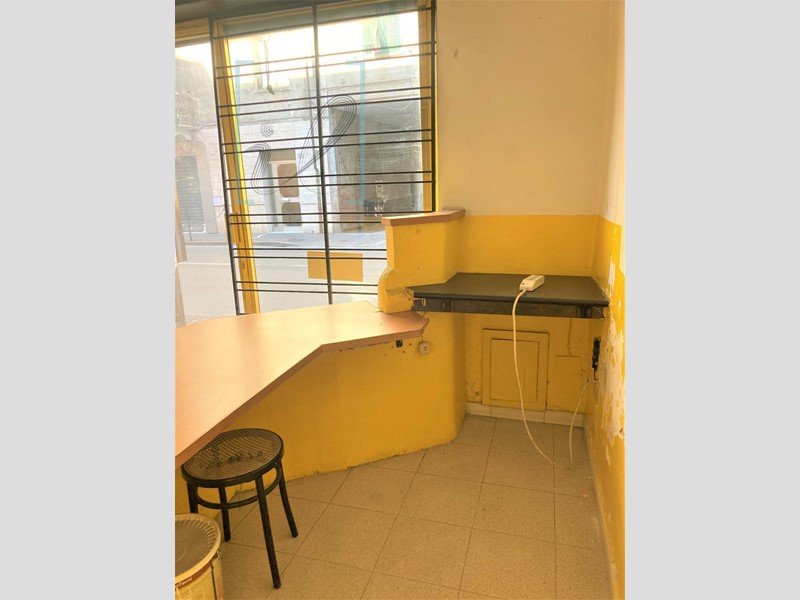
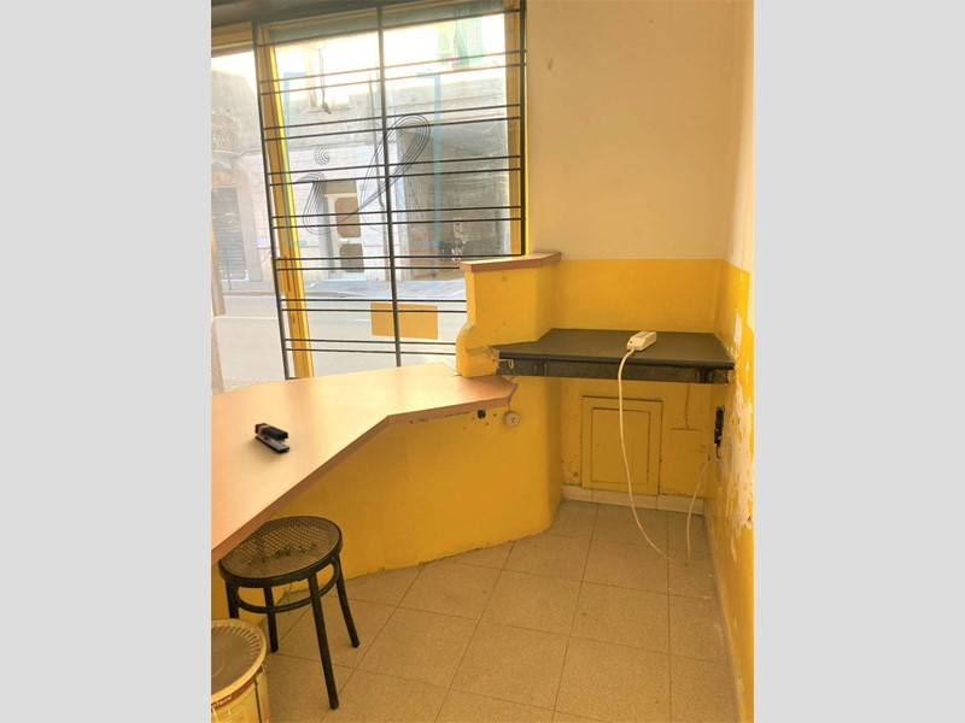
+ stapler [253,422,291,453]
